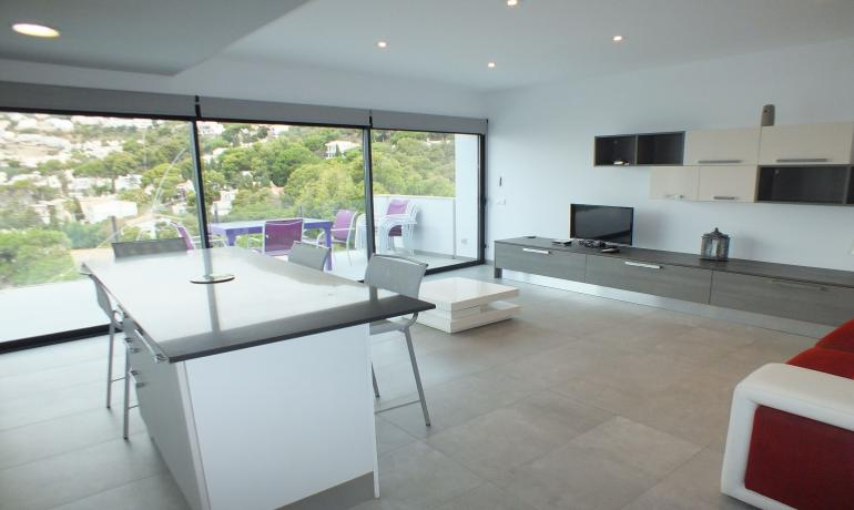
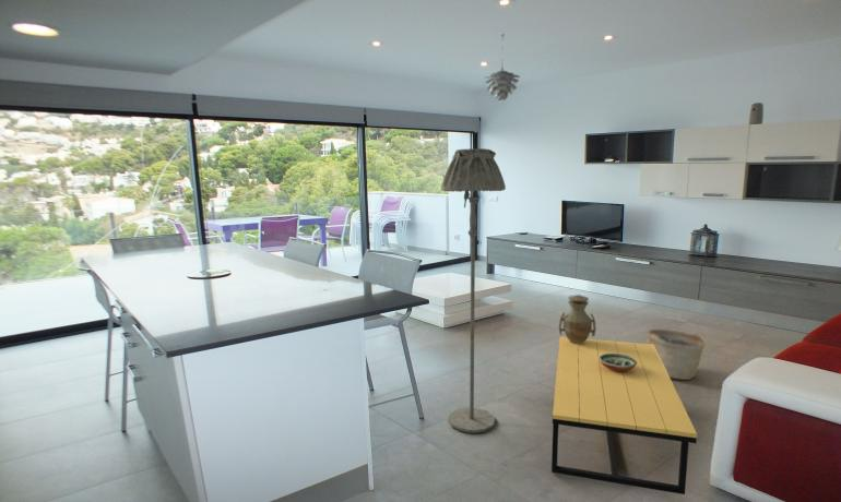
+ basket [647,327,707,381]
+ coffee table [550,336,698,495]
+ vase [558,294,597,344]
+ floor lamp [440,147,507,434]
+ decorative bowl [599,354,637,371]
+ pendant light [484,33,521,101]
